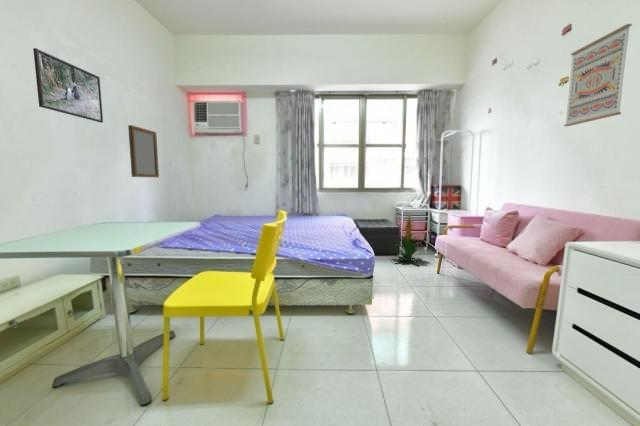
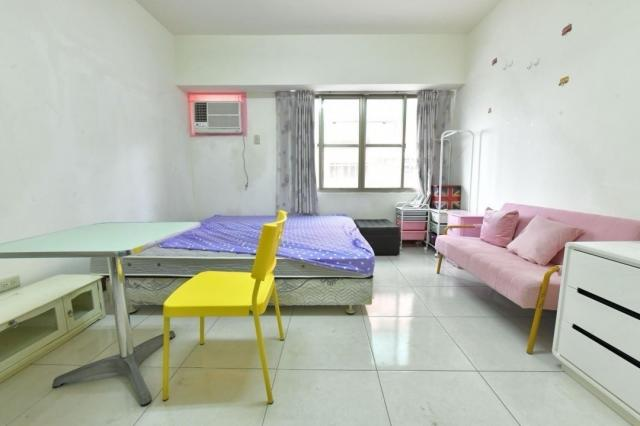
- home mirror [127,124,160,178]
- indoor plant [390,211,423,266]
- wall art [563,23,633,127]
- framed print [32,47,104,124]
